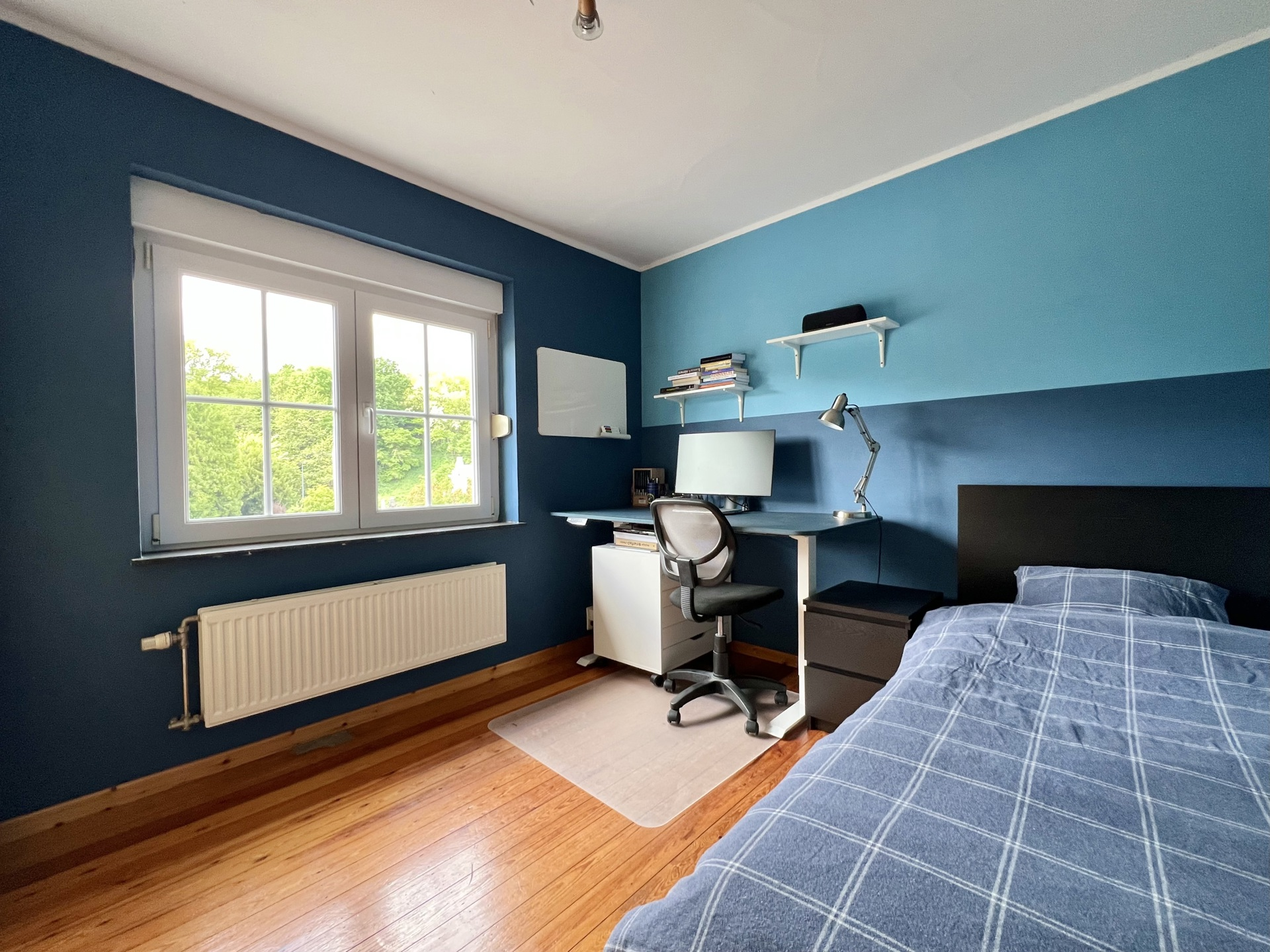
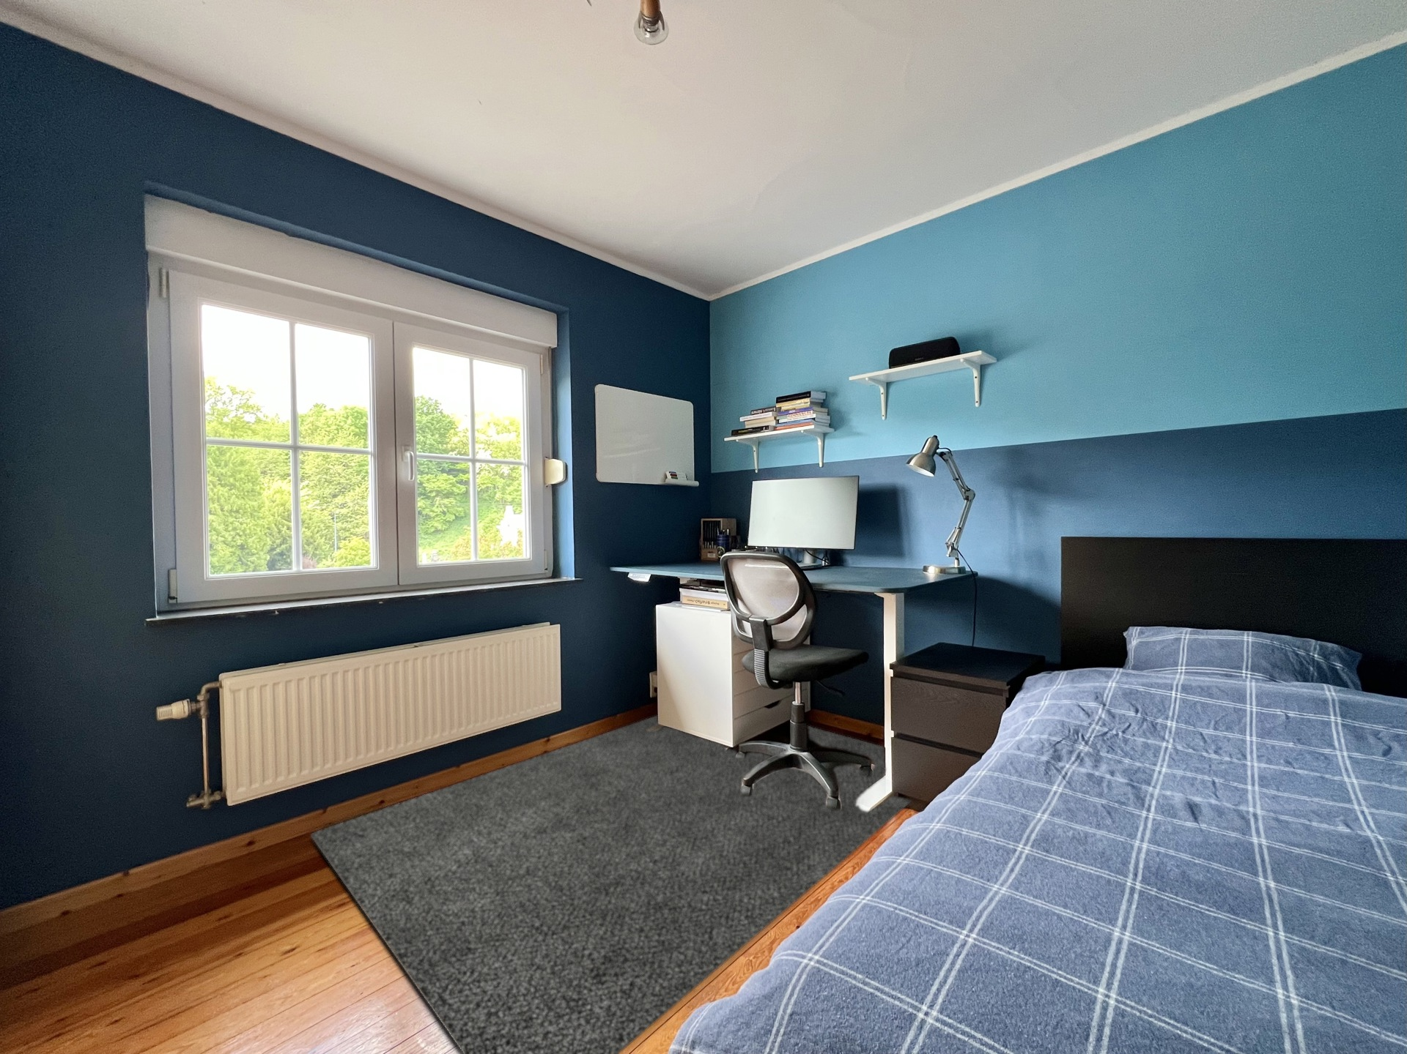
+ rug [310,715,913,1054]
